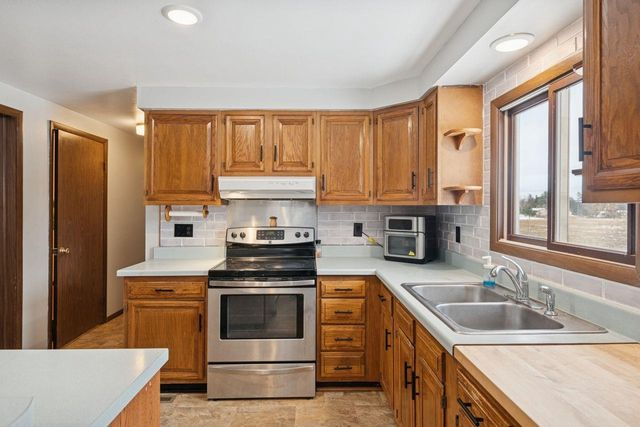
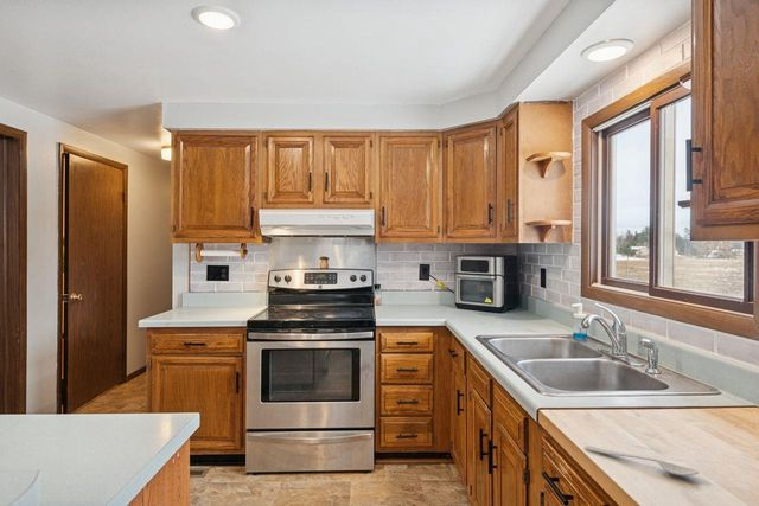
+ spoon [583,444,700,476]
